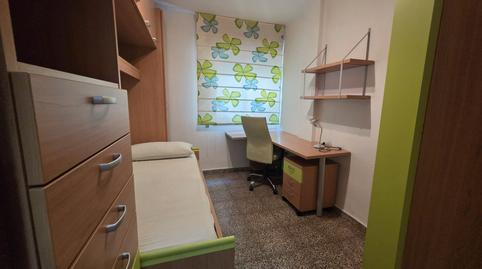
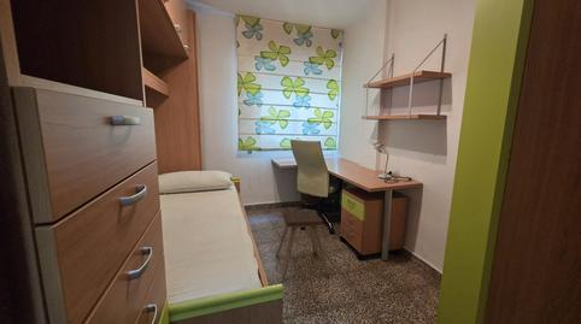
+ music stool [275,208,330,281]
